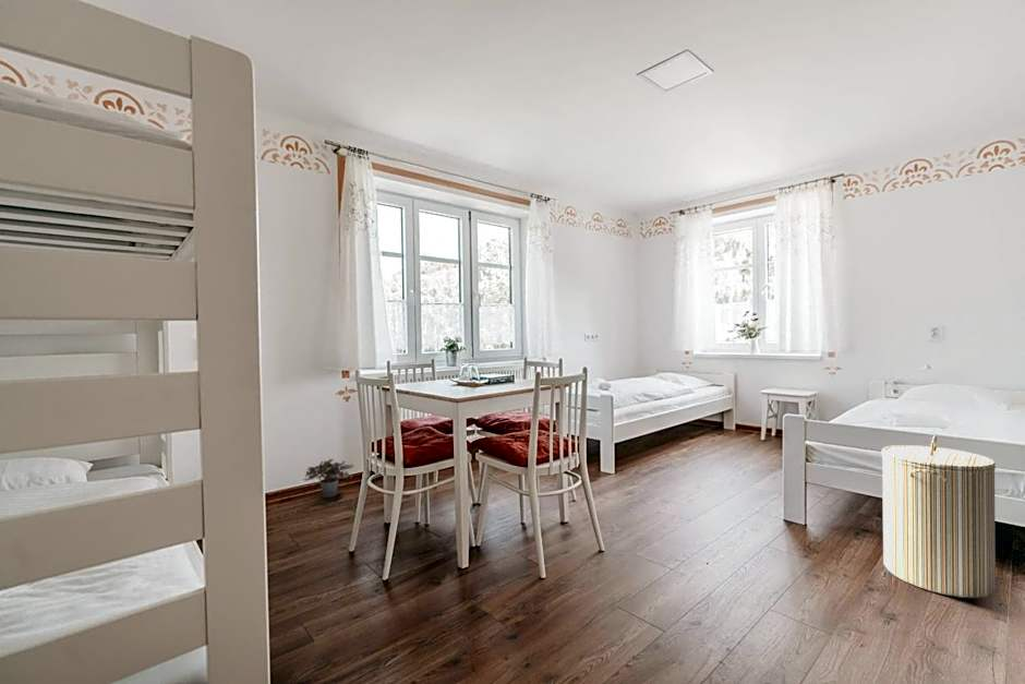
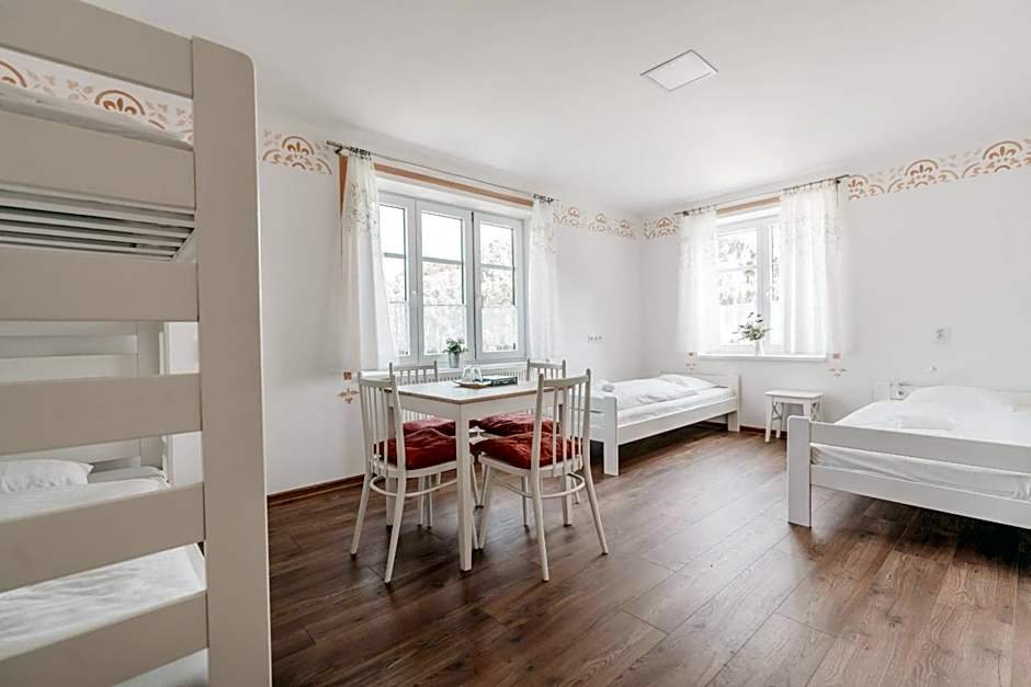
- potted plant [302,458,354,499]
- laundry hamper [880,434,997,599]
